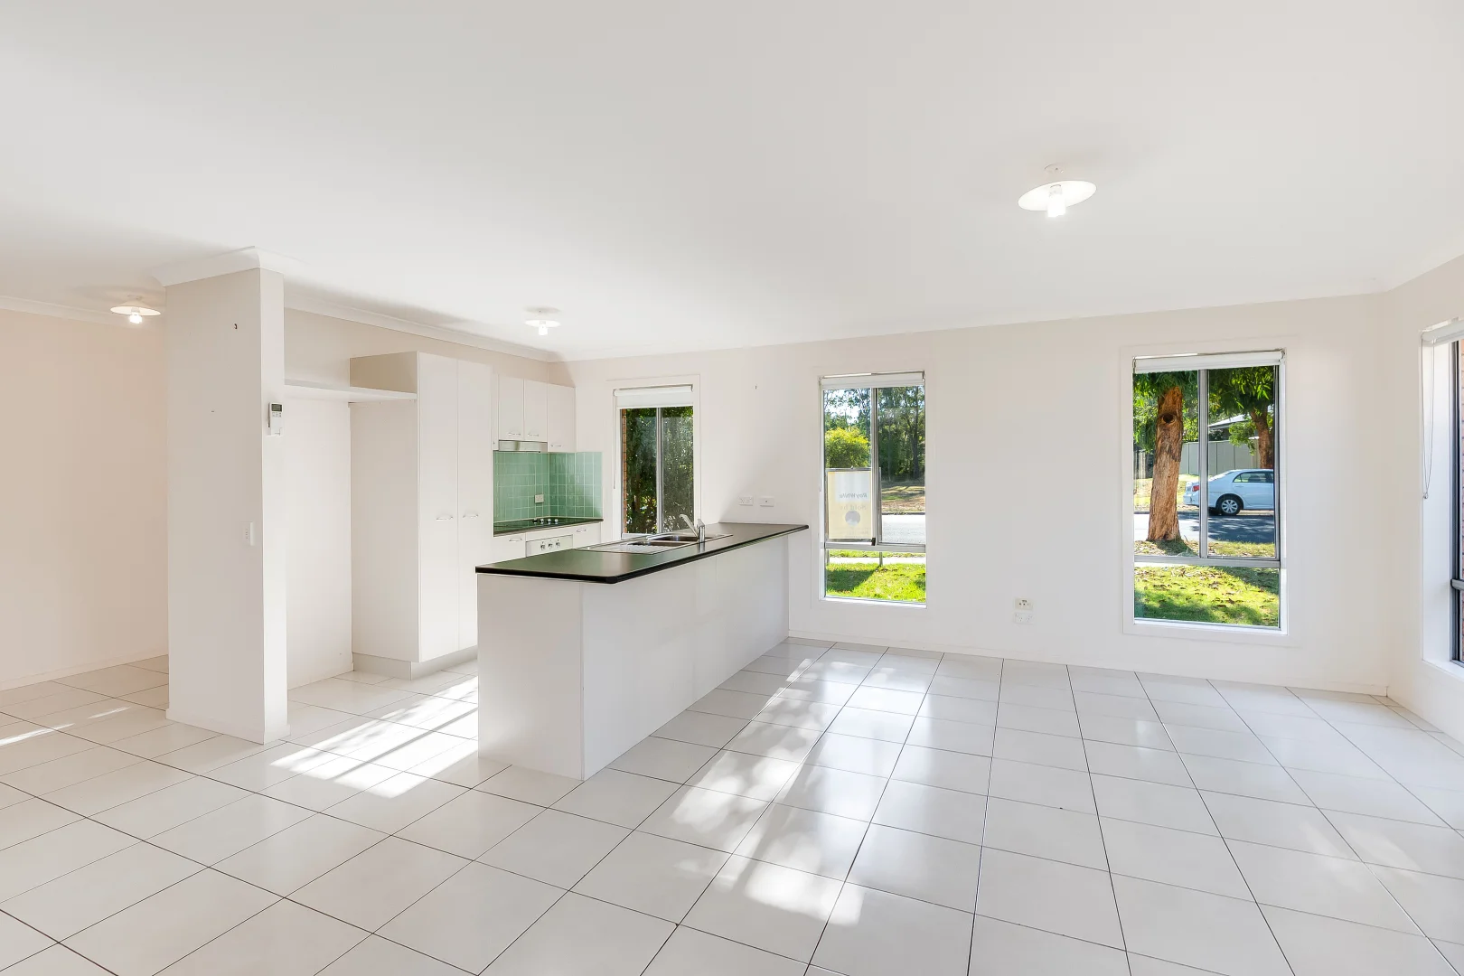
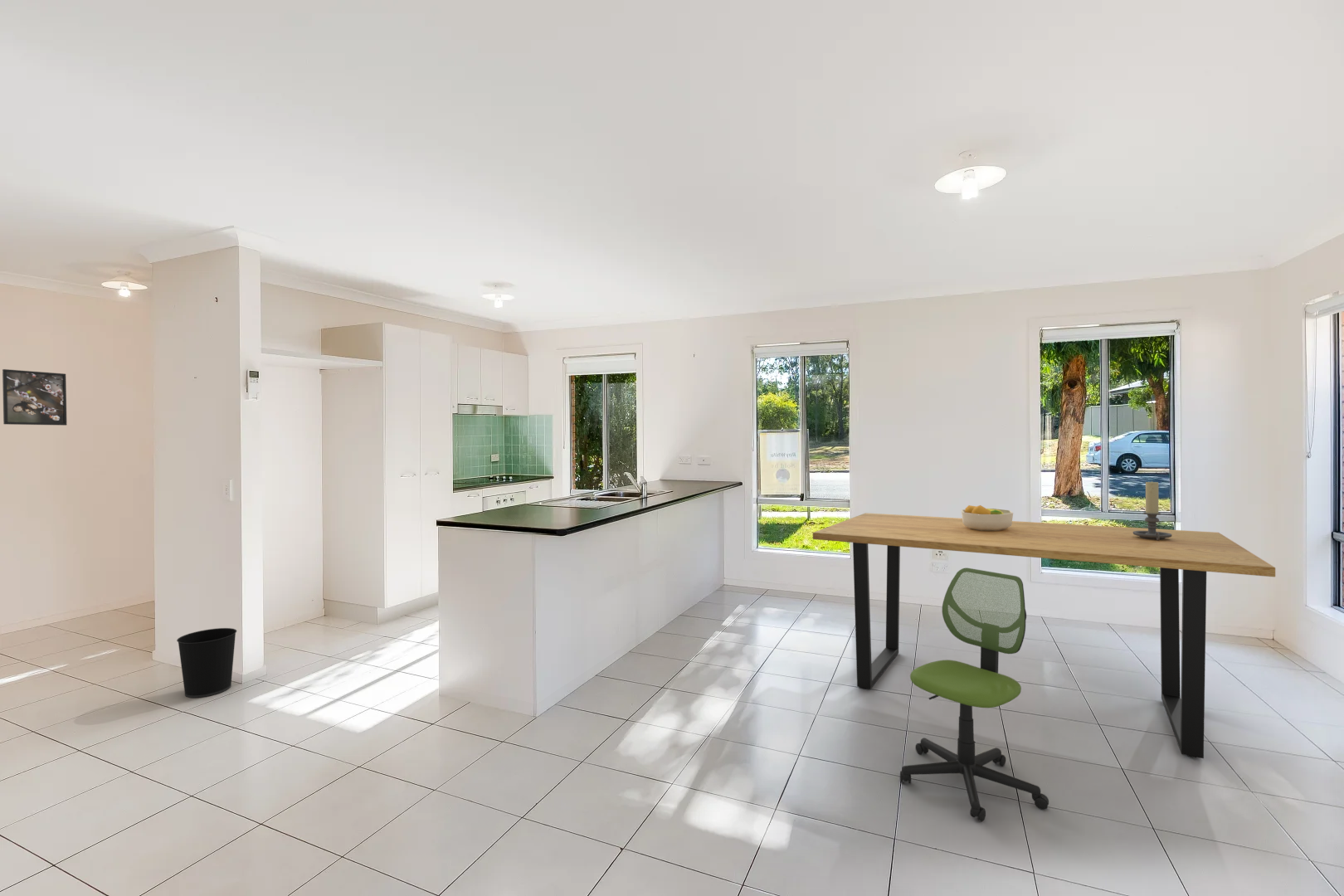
+ chair [899,567,1049,822]
+ dining table [812,512,1276,759]
+ fruit bowl [961,504,1014,531]
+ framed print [2,368,67,426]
+ wastebasket [176,627,237,699]
+ candle holder [1133,480,1172,541]
